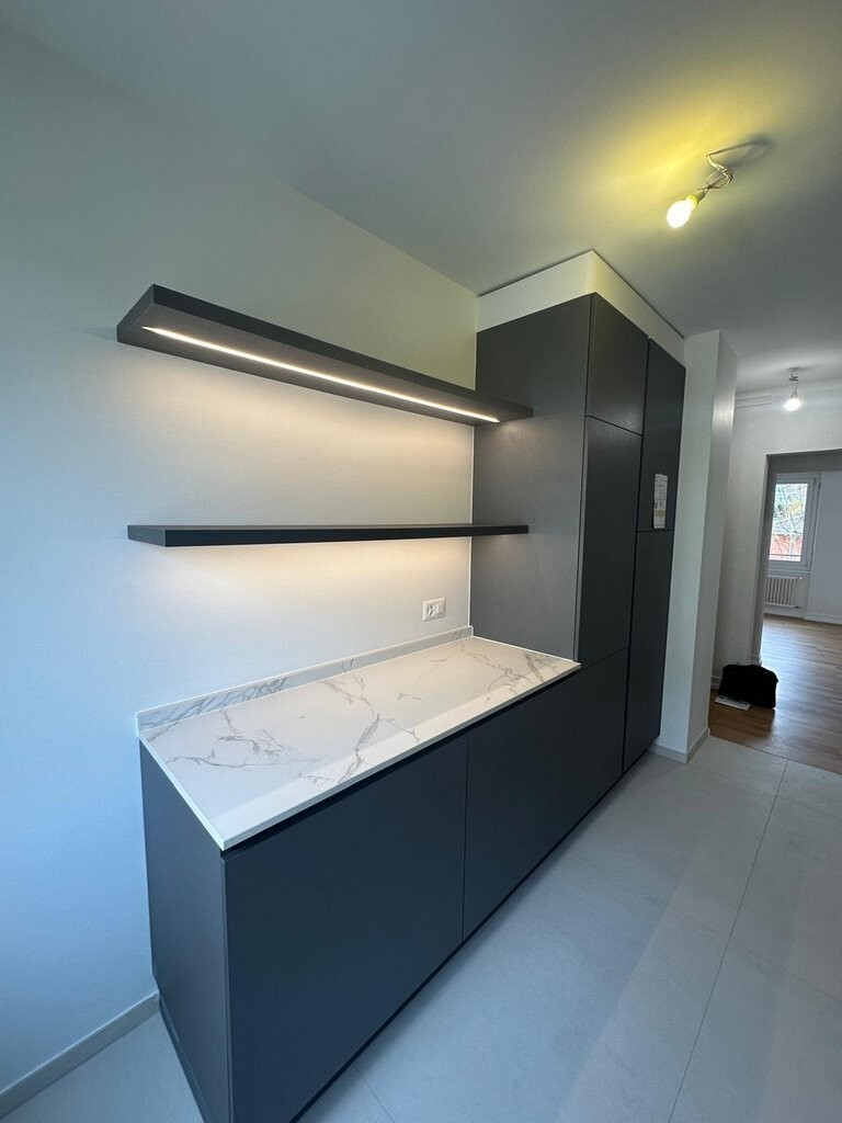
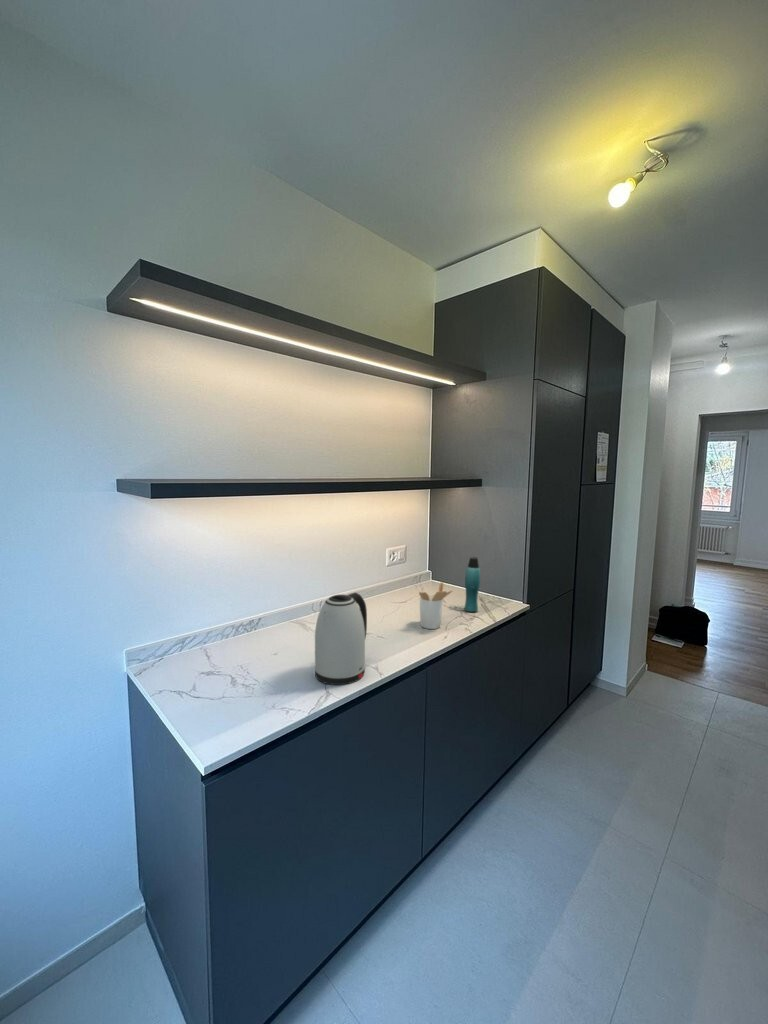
+ utensil holder [418,581,453,630]
+ bottle [463,556,481,613]
+ kettle [313,591,368,686]
